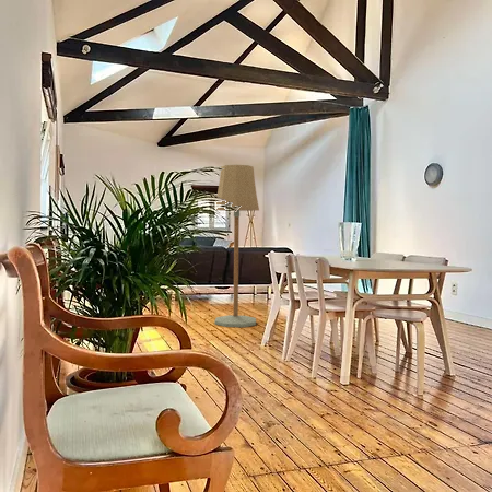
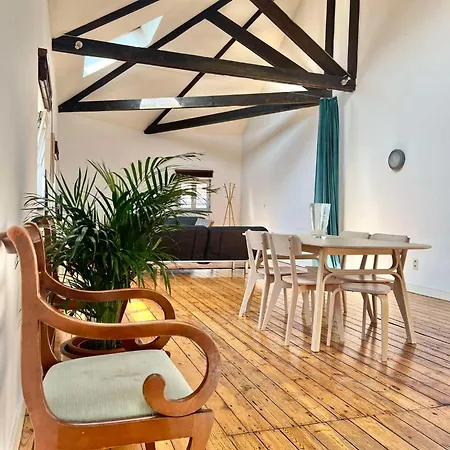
- floor lamp [213,164,260,328]
